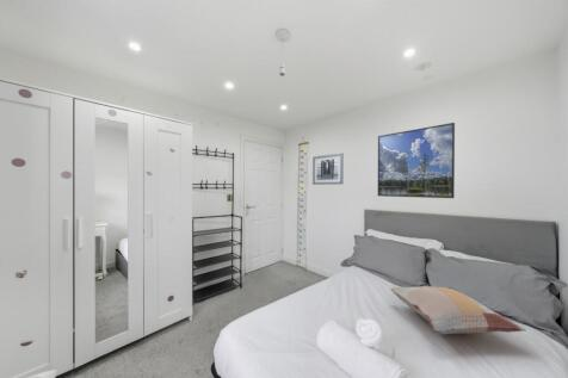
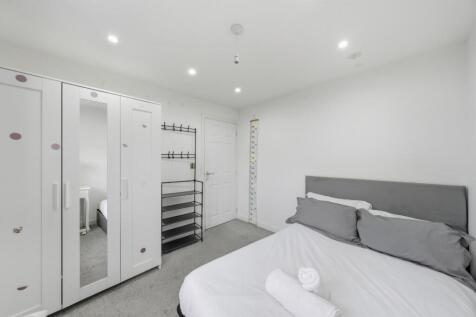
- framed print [377,122,456,199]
- wall art [311,151,345,186]
- decorative pillow [390,285,526,335]
